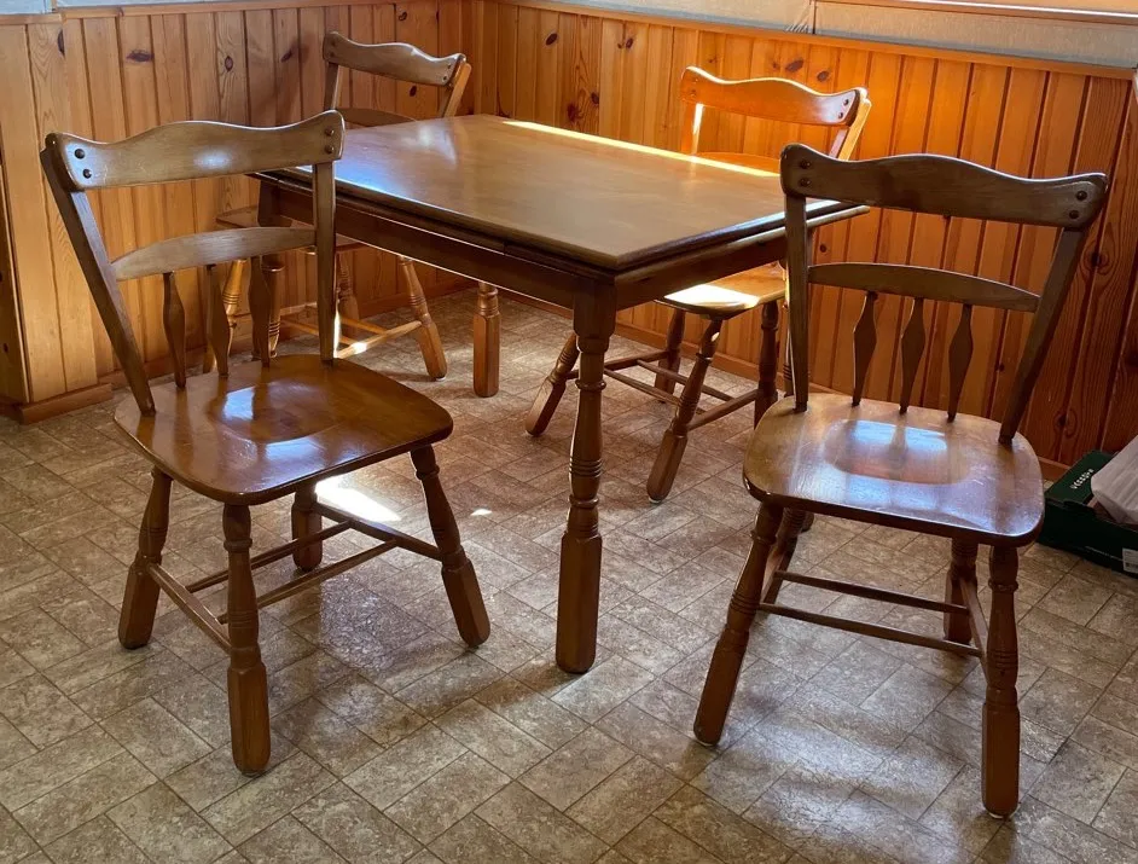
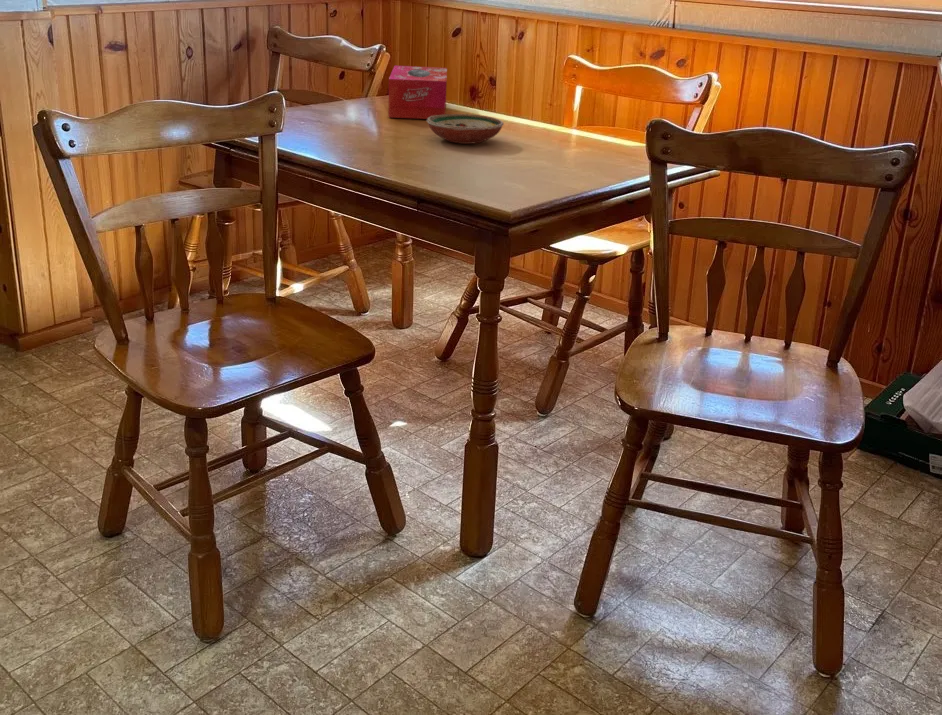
+ decorative bowl [426,113,505,145]
+ tissue box [387,65,448,120]
